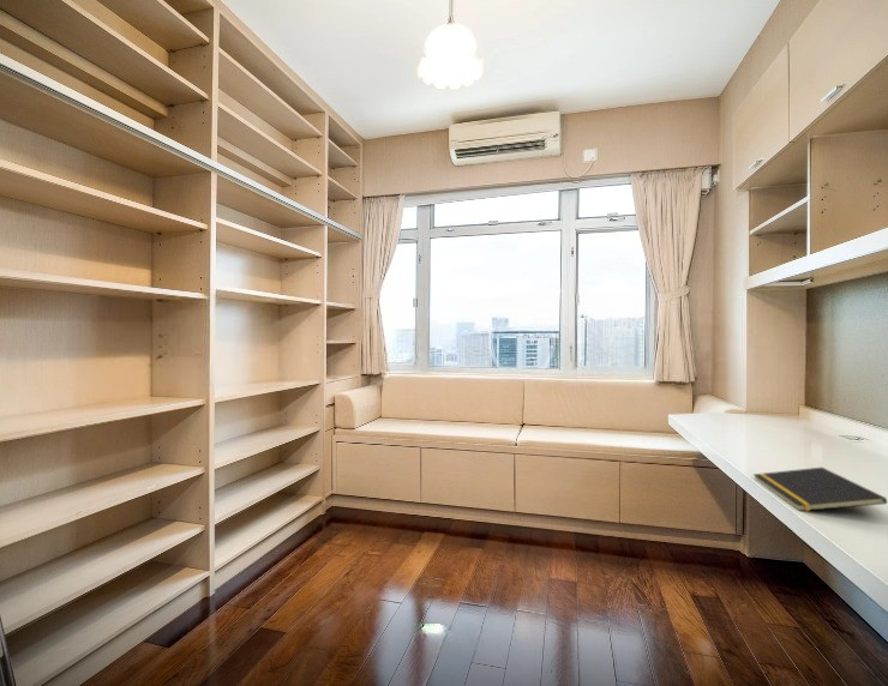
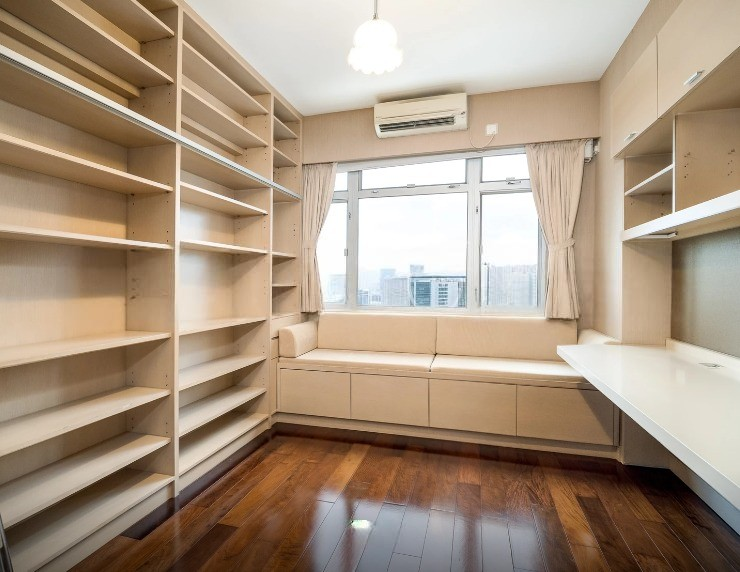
- notepad [752,467,888,512]
